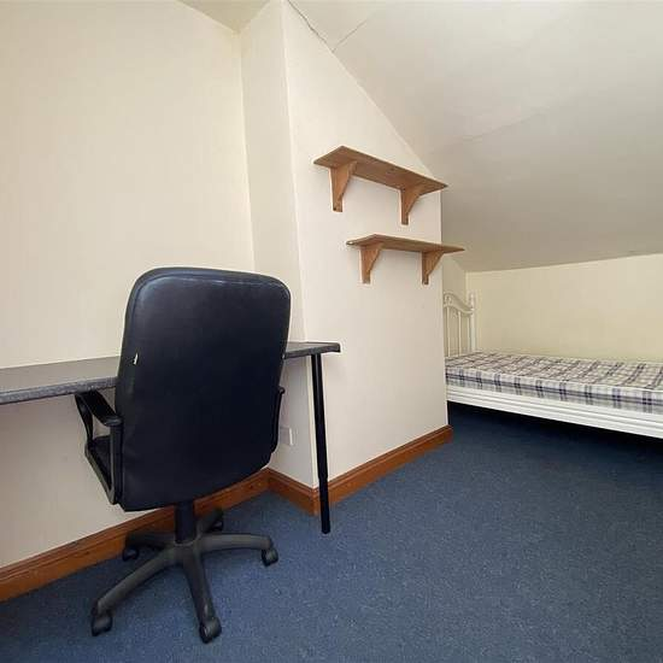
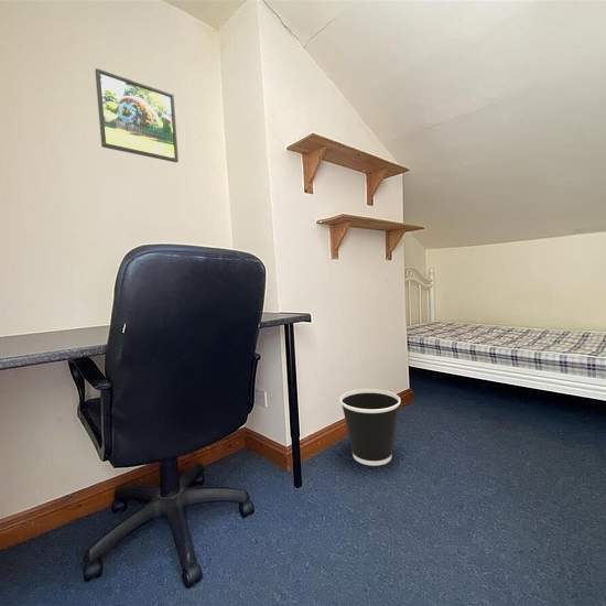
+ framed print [94,67,180,163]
+ wastebasket [339,388,401,467]
